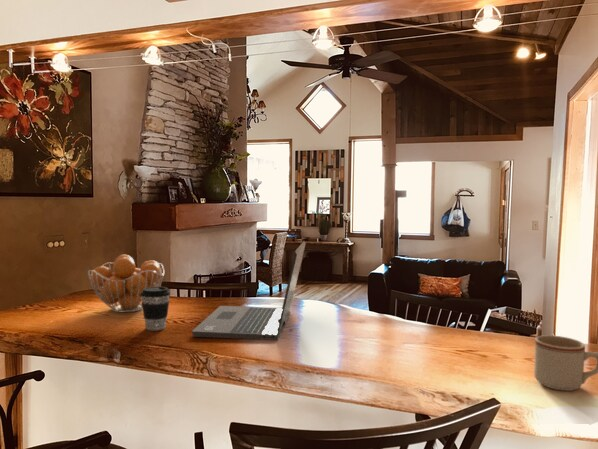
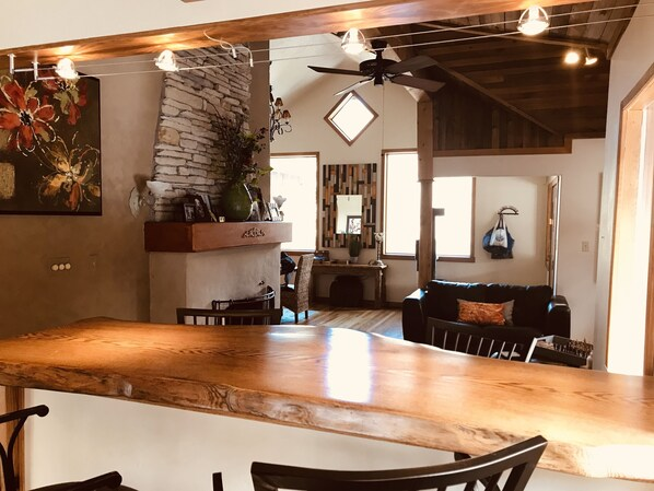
- coffee cup [141,286,171,331]
- fruit basket [87,254,165,313]
- laptop [191,240,306,341]
- mug [533,334,598,392]
